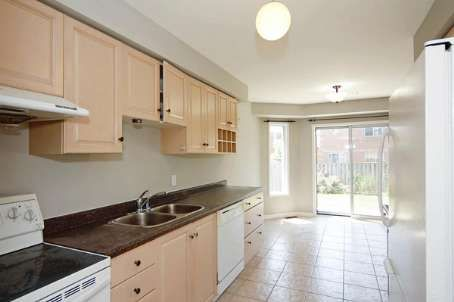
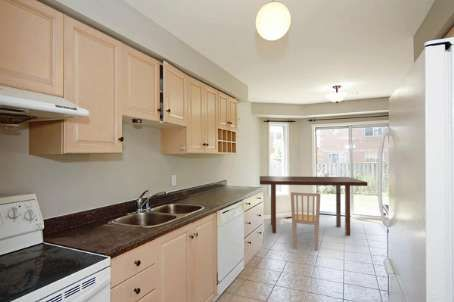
+ dining table [259,175,369,237]
+ dining chair [290,191,321,252]
